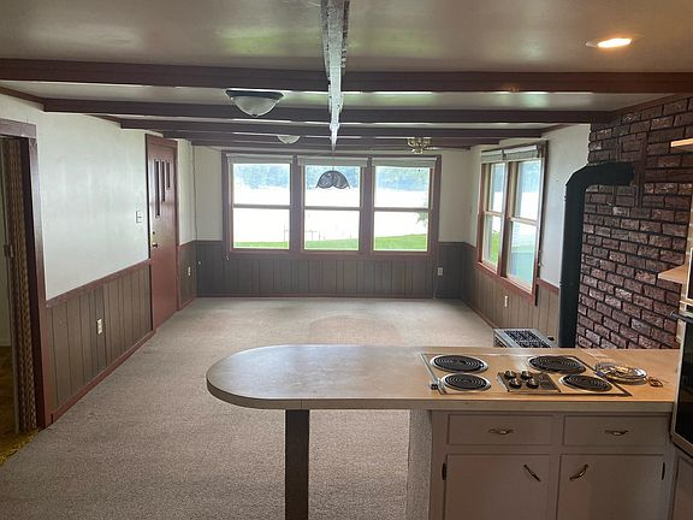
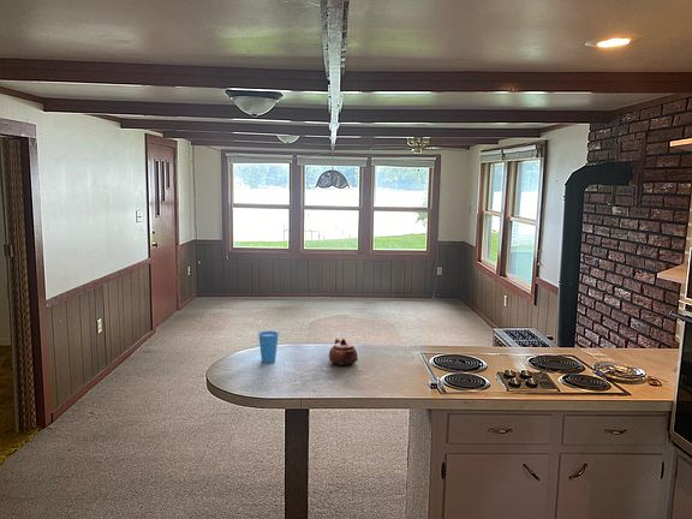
+ teapot [328,338,358,366]
+ cup [257,330,280,364]
